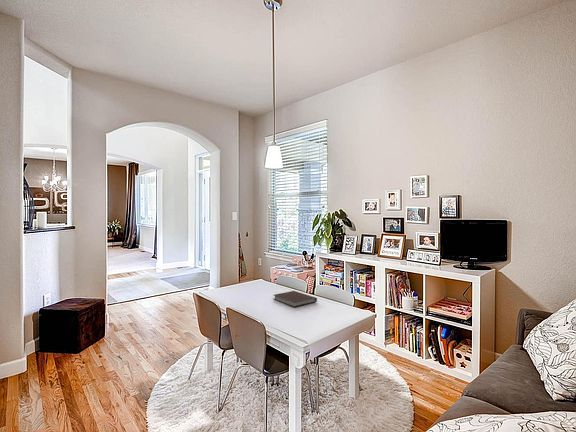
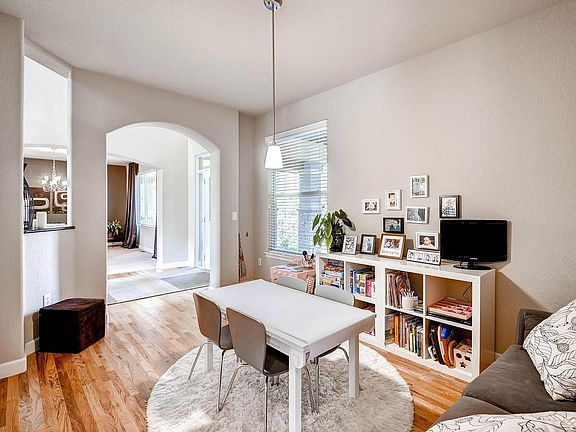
- notebook [273,290,318,308]
